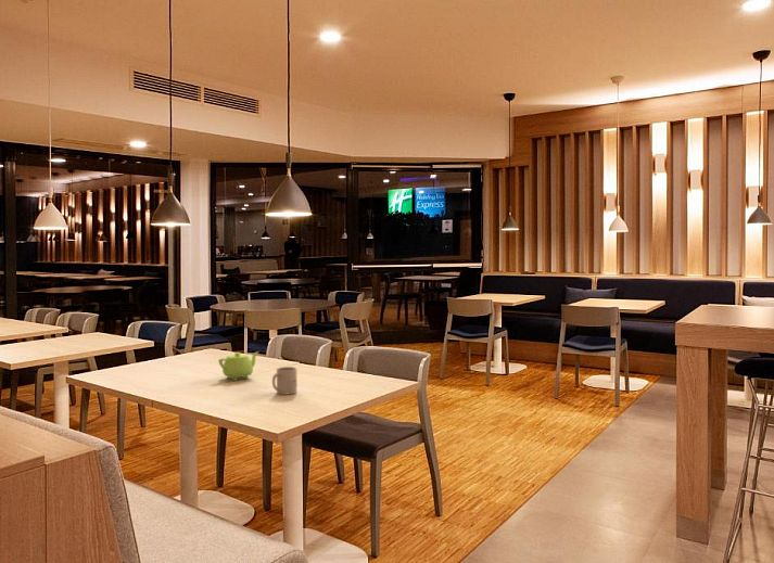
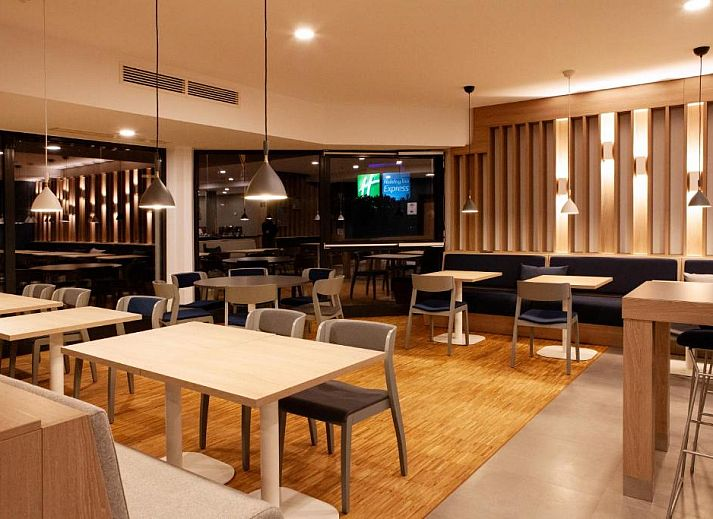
- teapot [217,350,261,382]
- mug [271,366,299,396]
